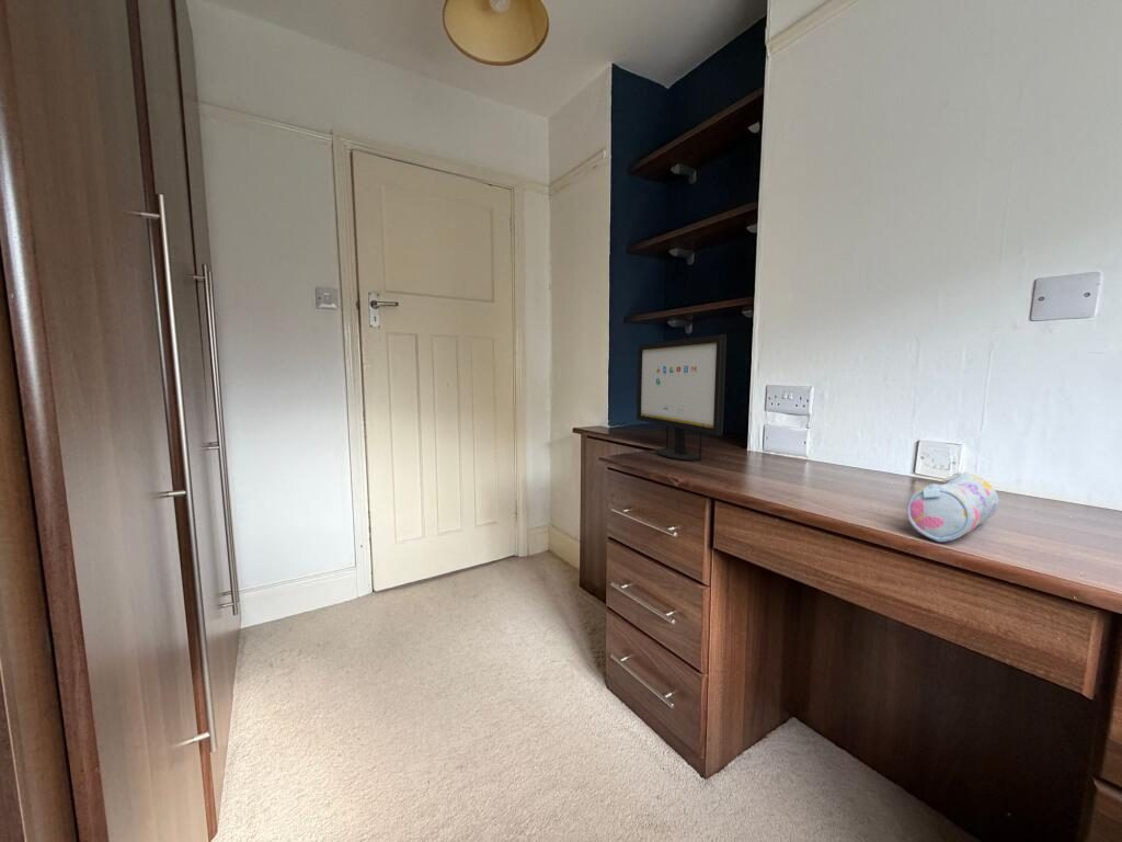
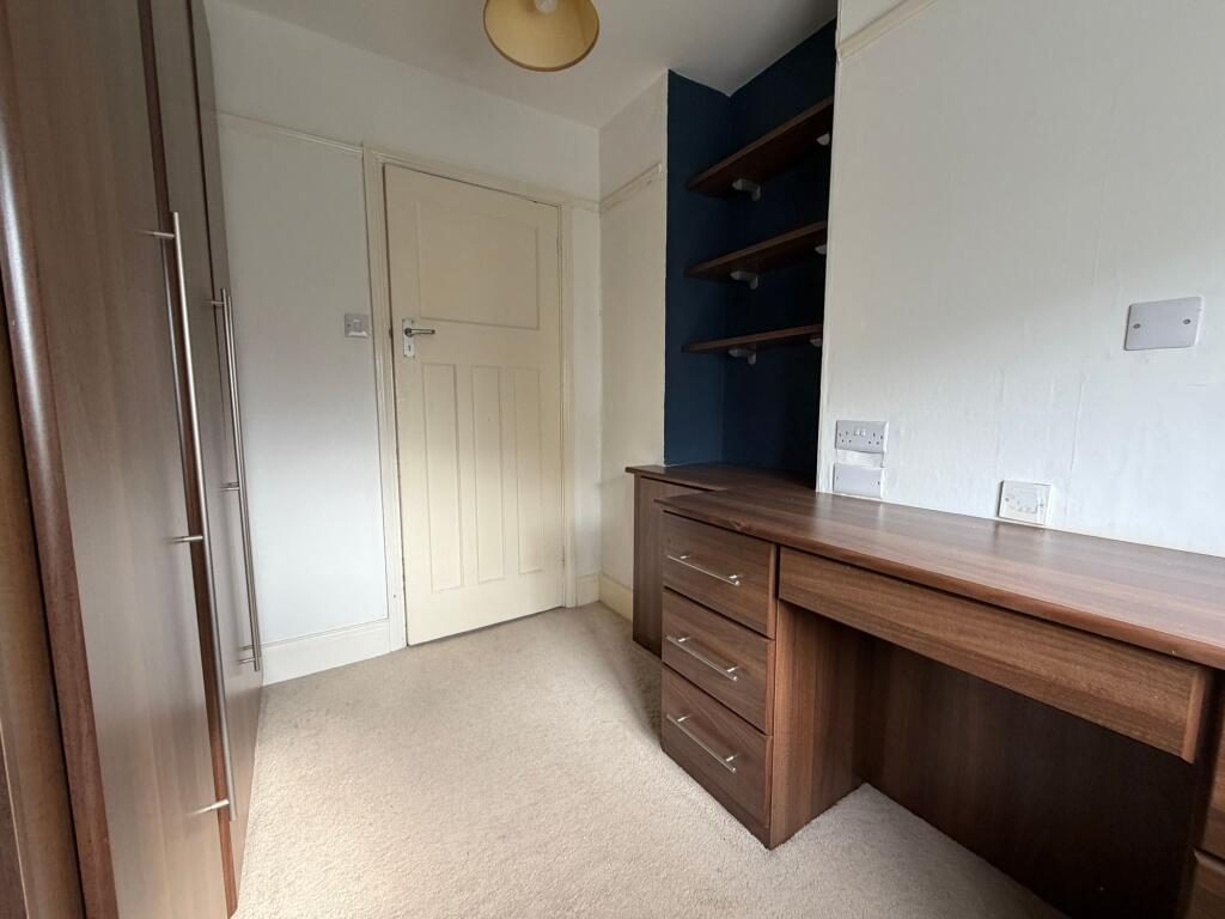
- computer monitor [636,333,728,462]
- pencil case [906,470,1000,543]
